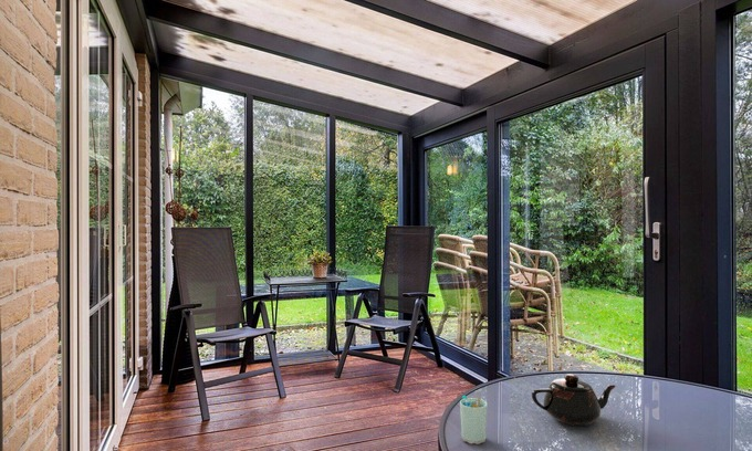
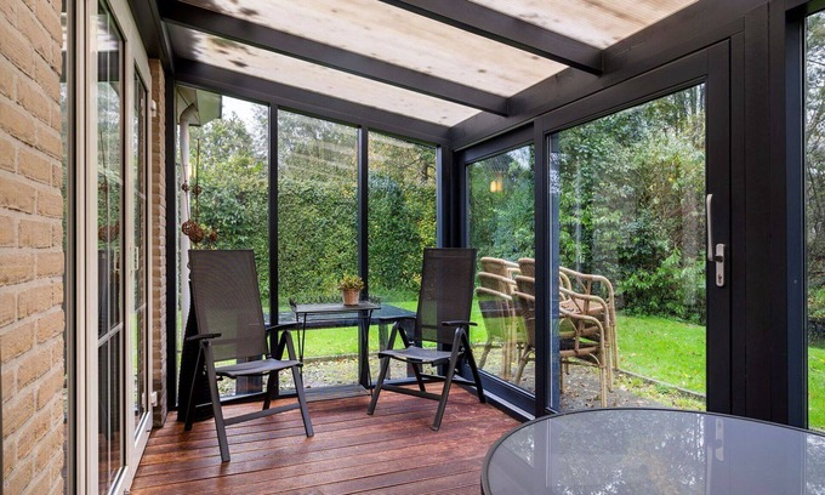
- teapot [531,373,618,427]
- cup [459,395,488,445]
